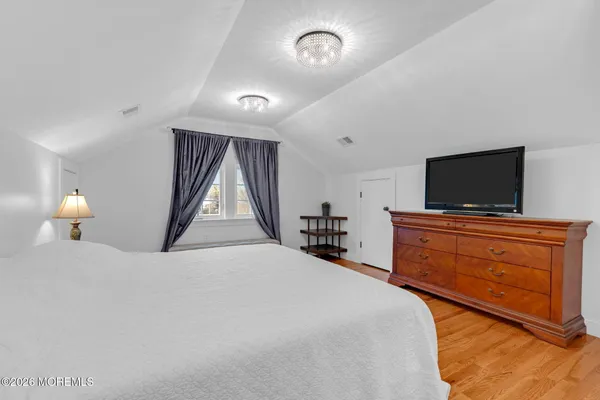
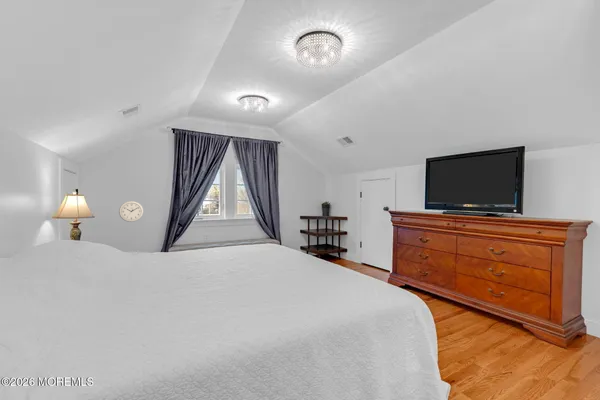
+ wall clock [118,200,144,223]
